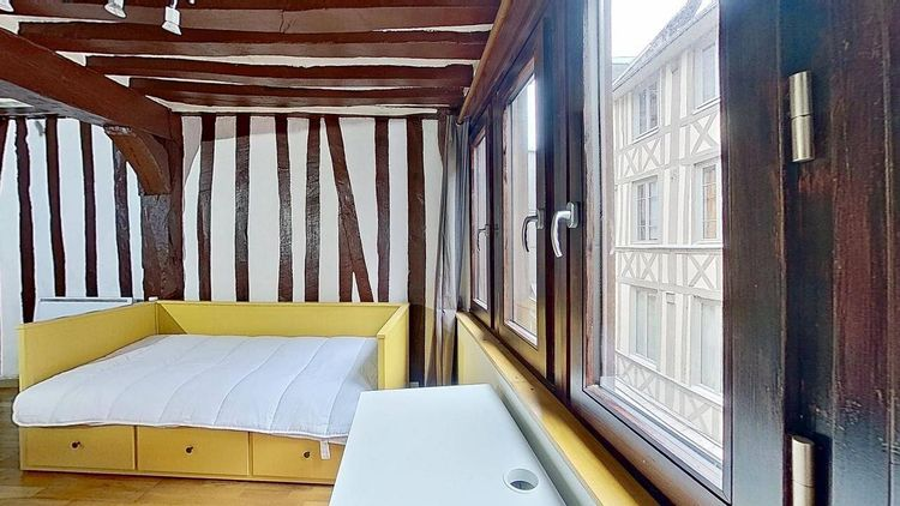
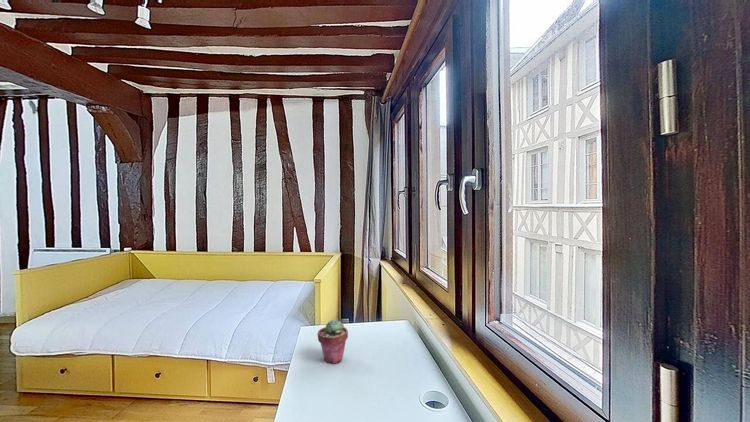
+ potted succulent [317,318,349,364]
